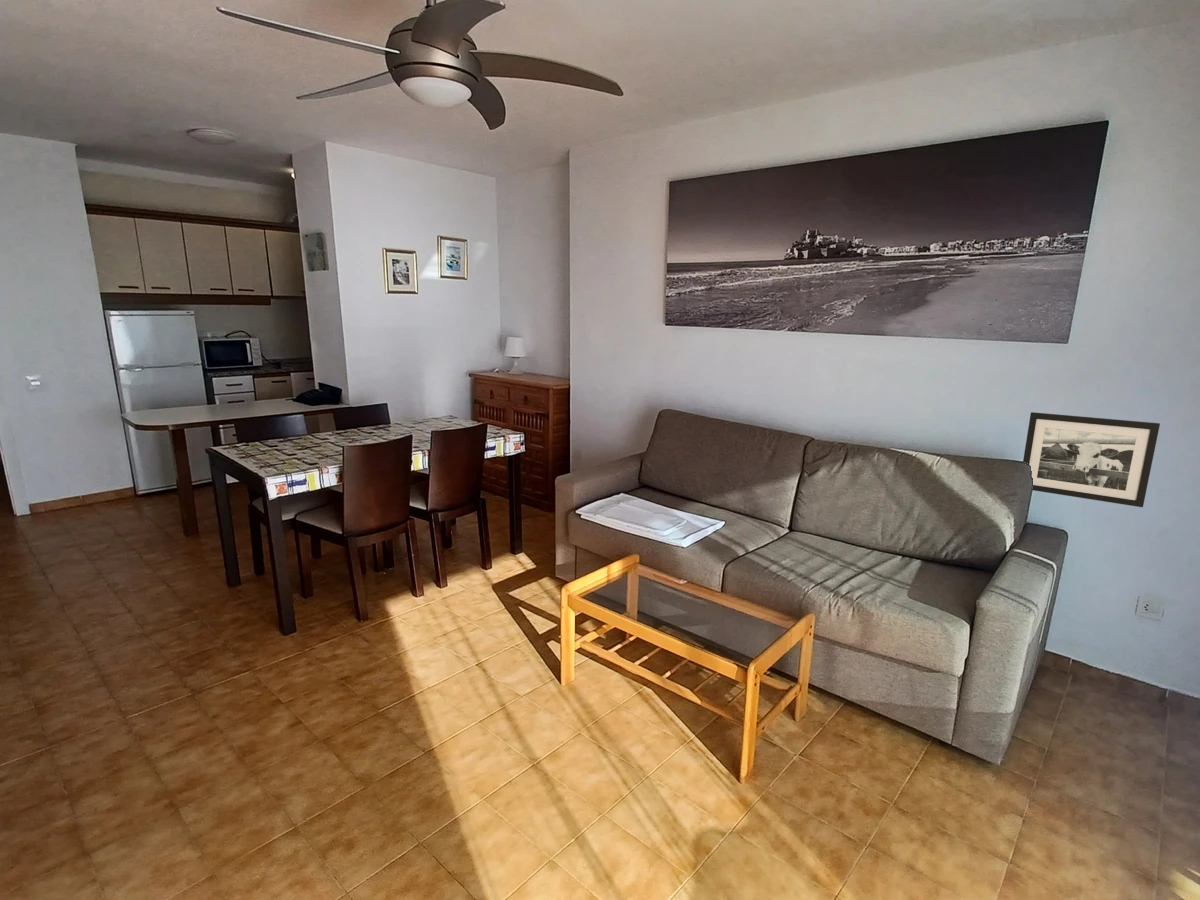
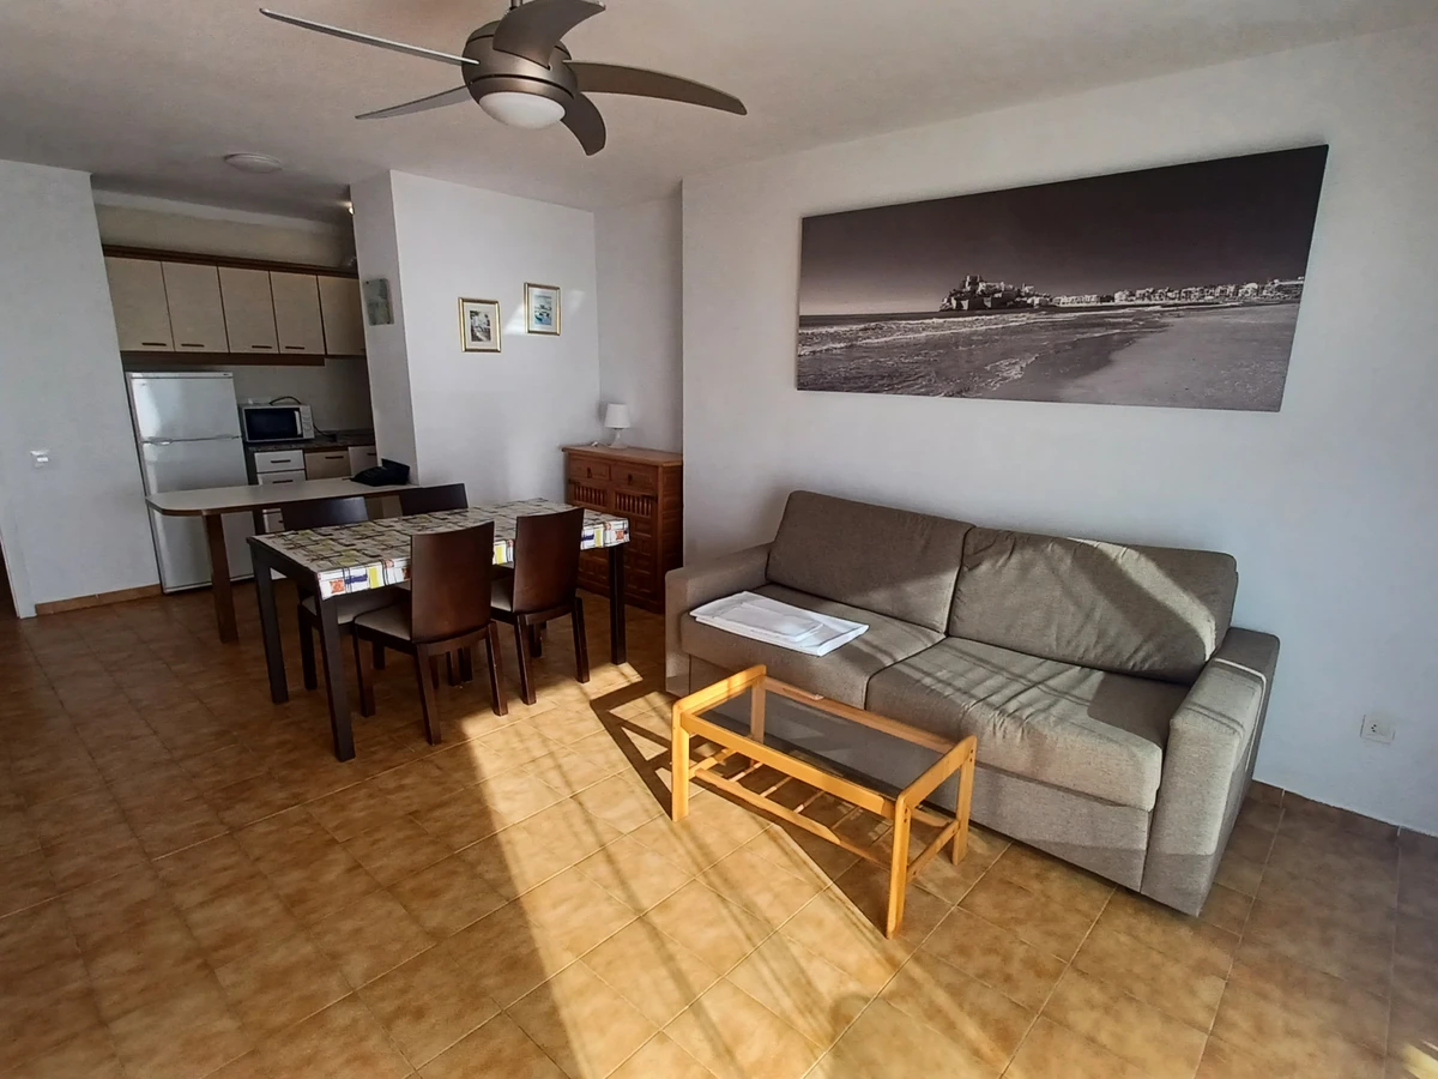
- picture frame [1022,411,1161,508]
